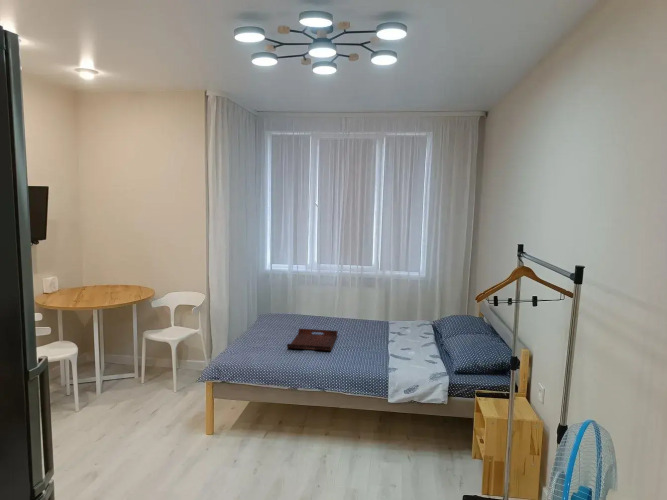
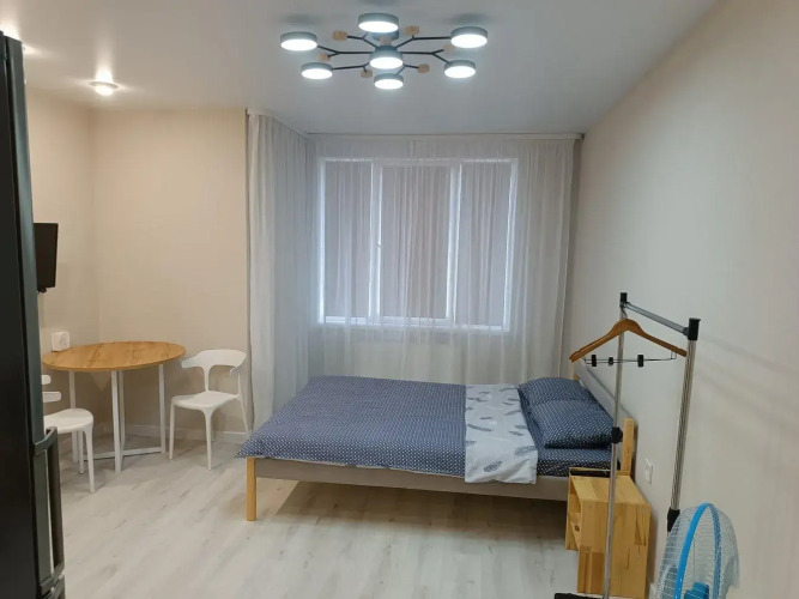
- serving tray [286,328,338,352]
